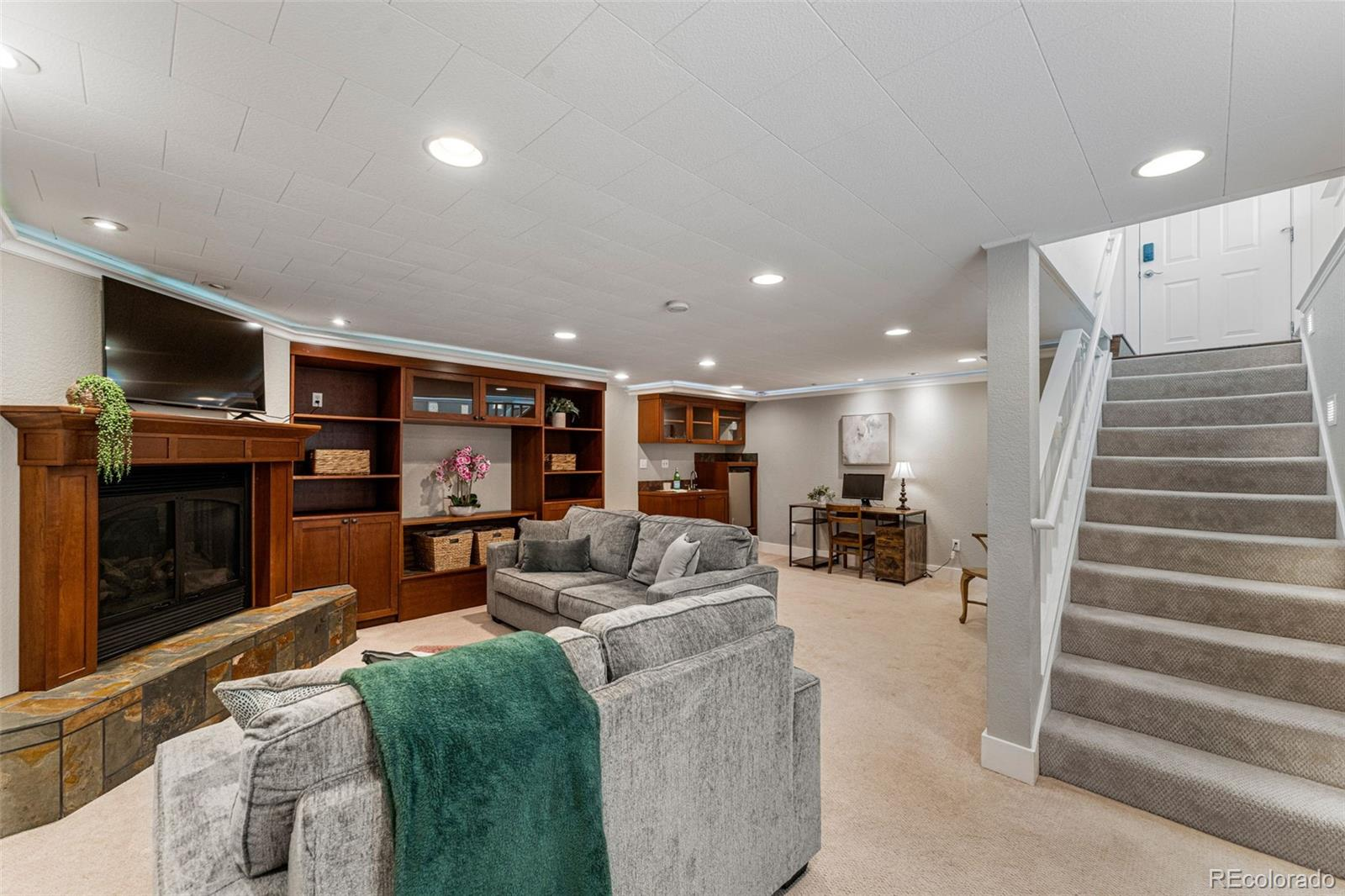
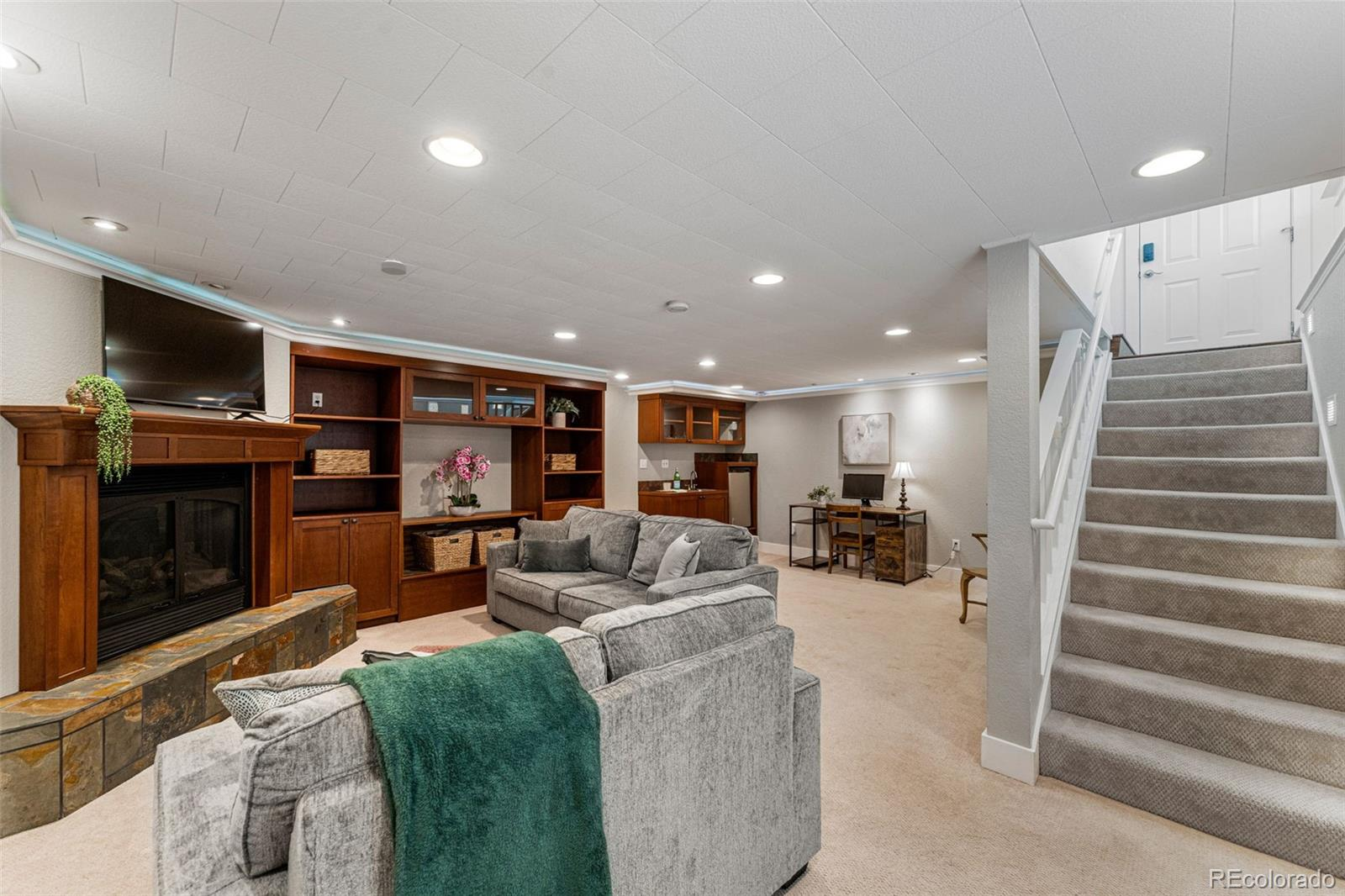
+ smoke detector [380,259,407,276]
